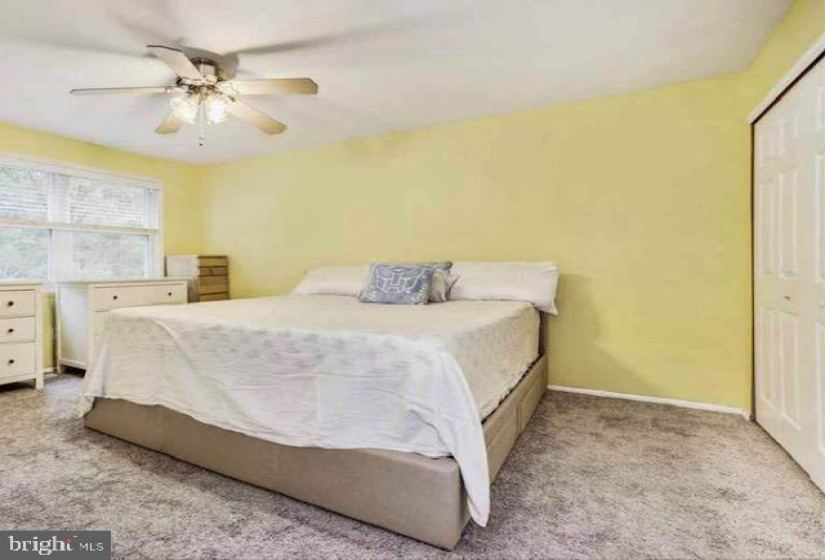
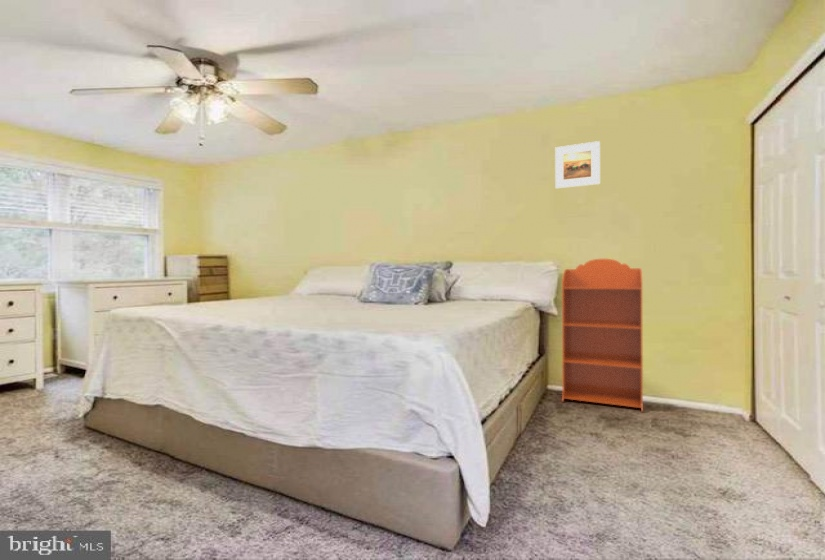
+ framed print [554,140,601,190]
+ bookcase [561,258,644,413]
